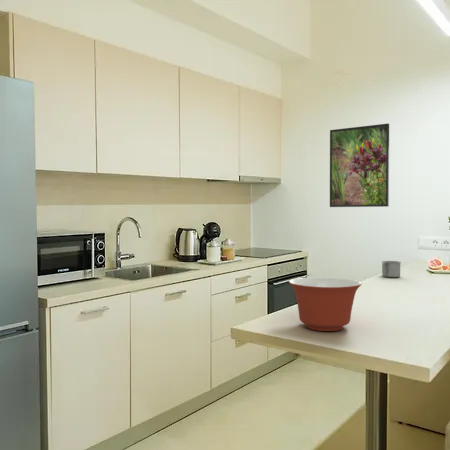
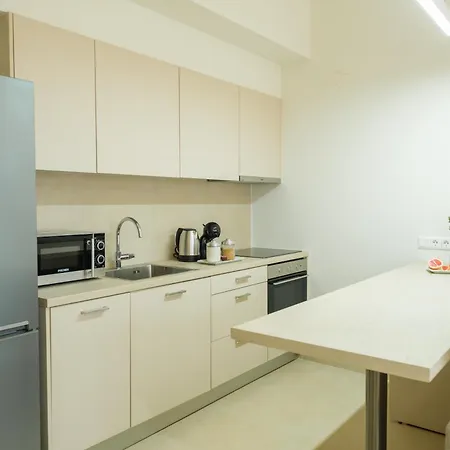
- mug [381,260,402,278]
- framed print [329,123,390,208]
- mixing bowl [288,276,363,332]
